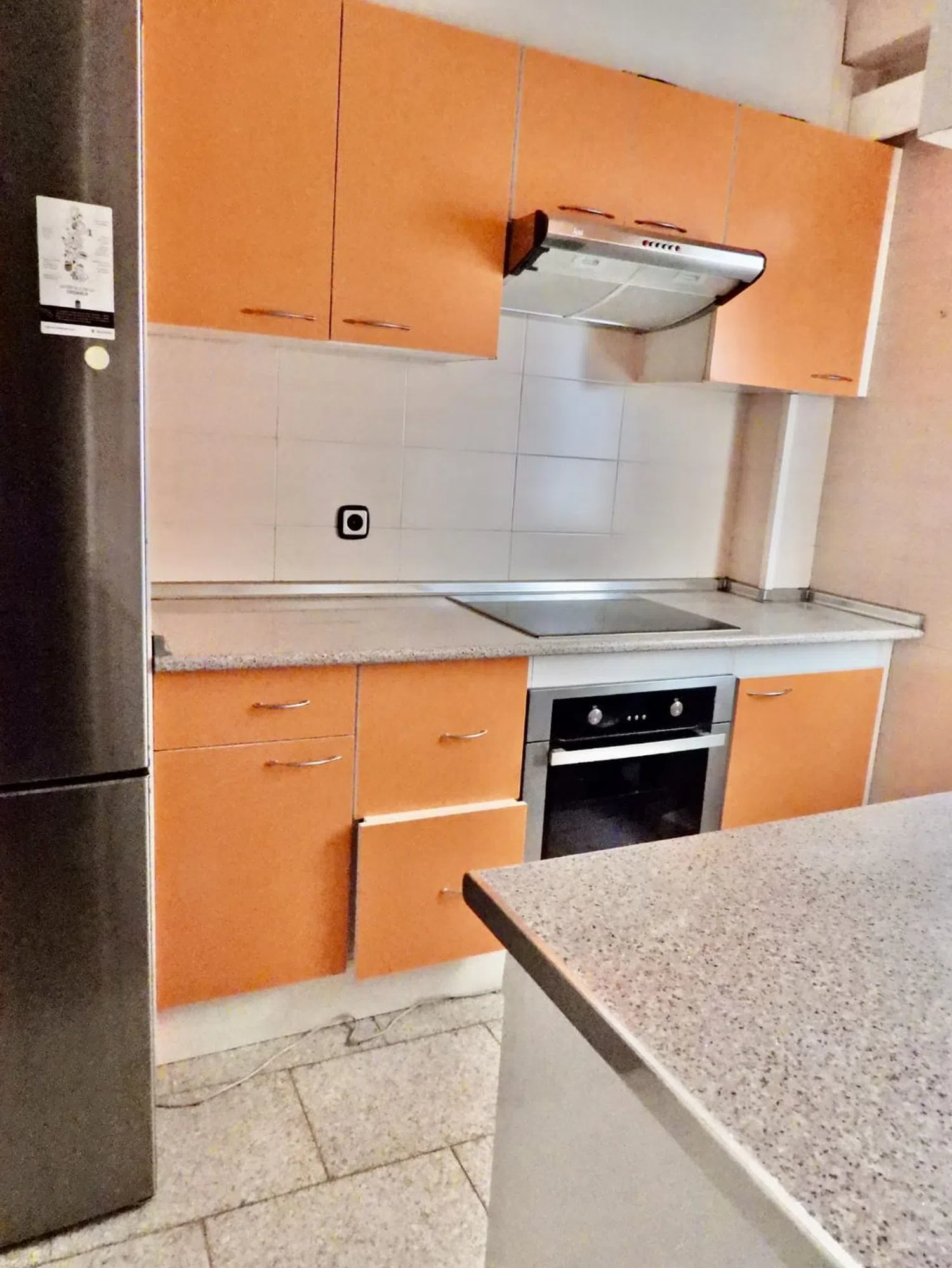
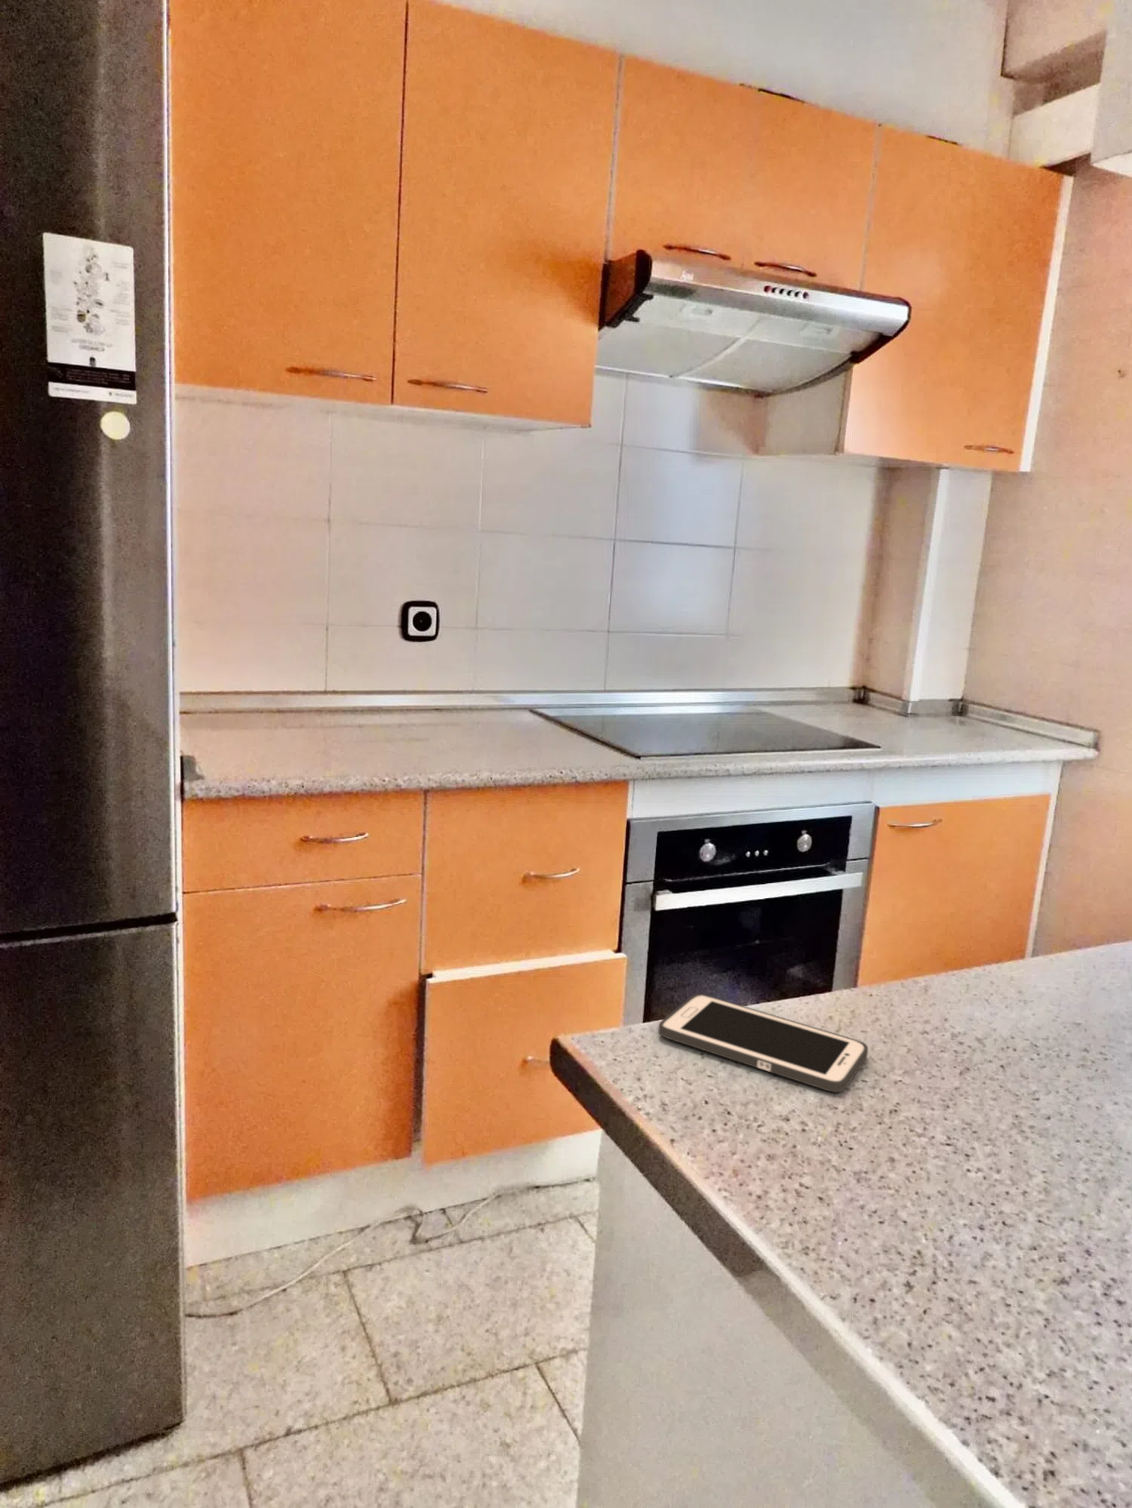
+ cell phone [658,993,869,1093]
